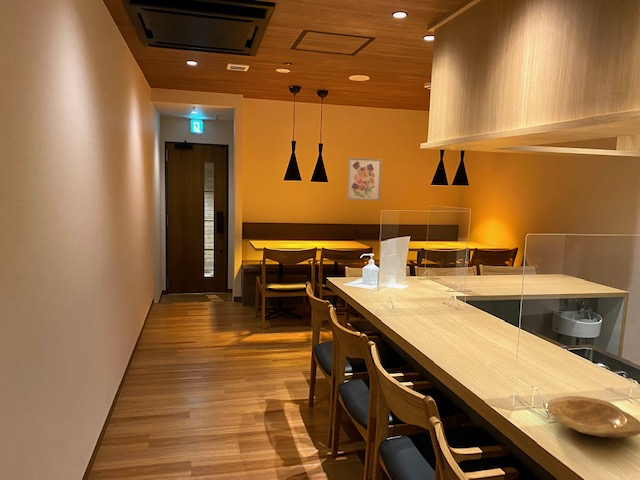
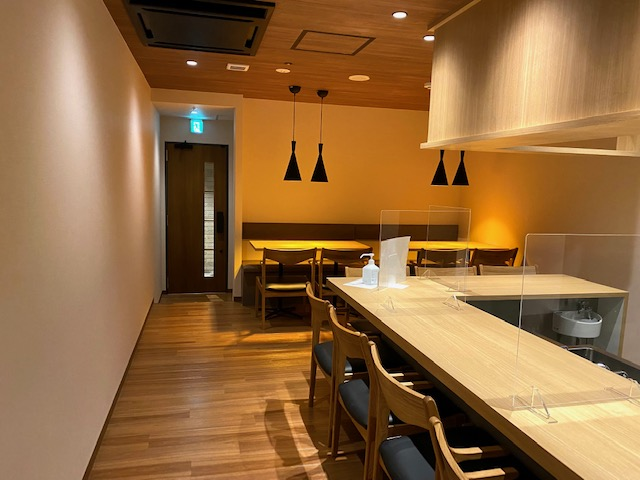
- plate [544,395,640,438]
- wall art [346,157,383,201]
